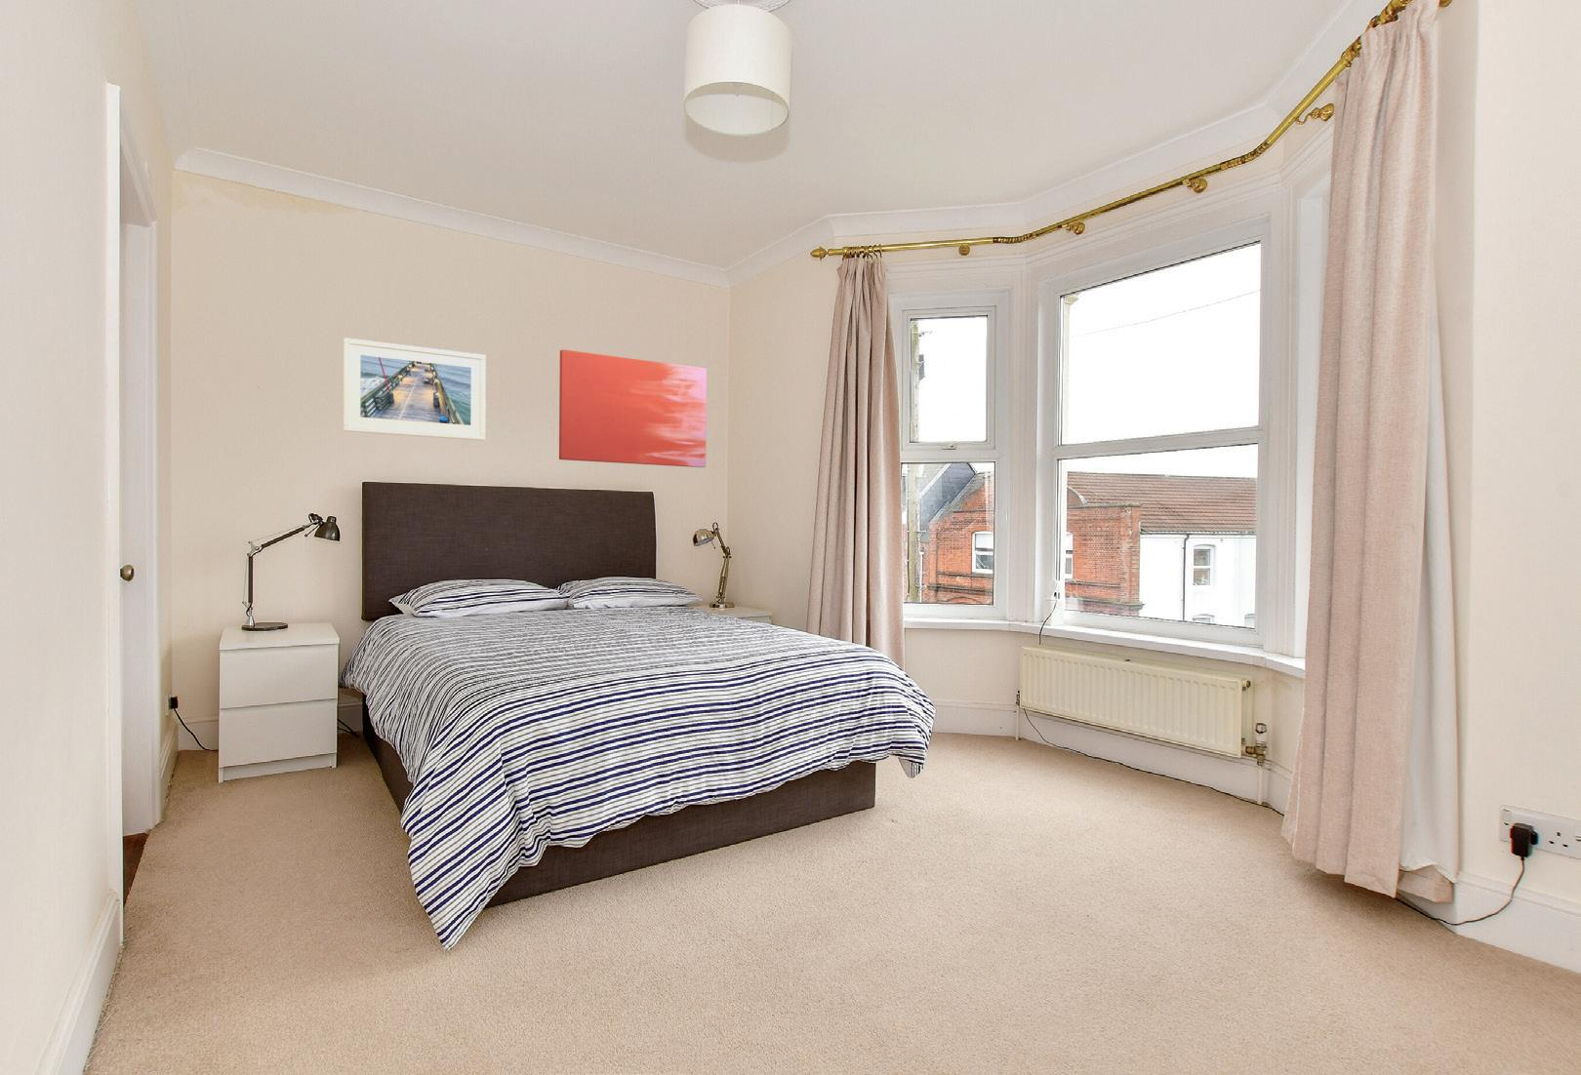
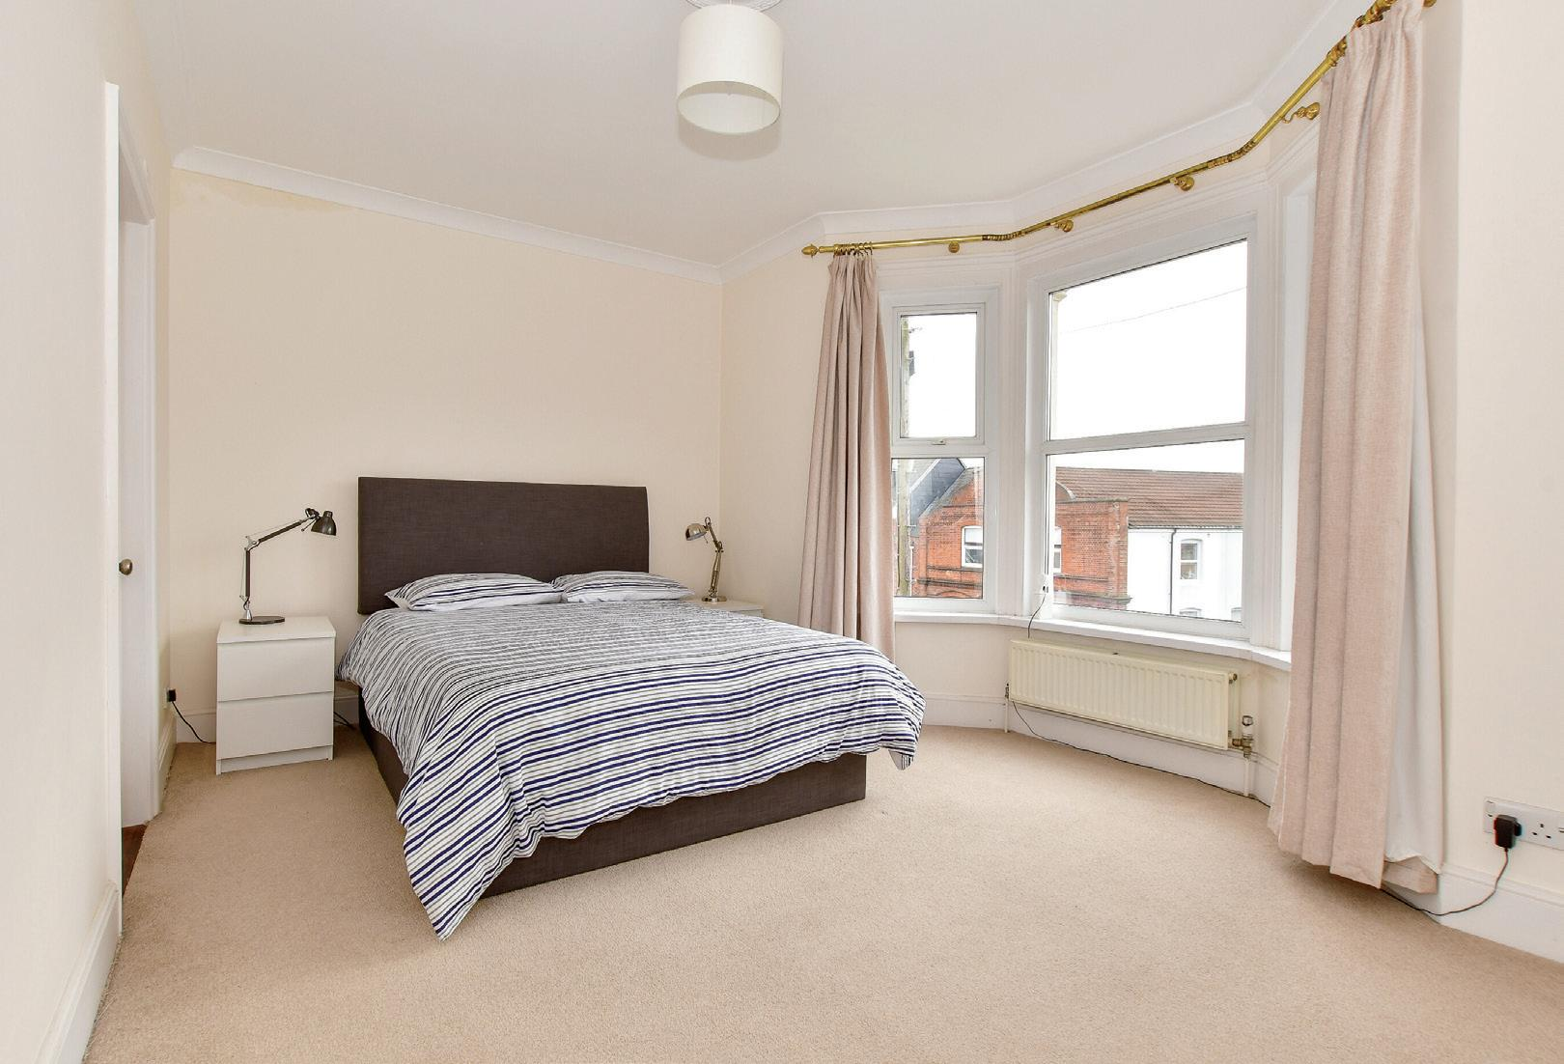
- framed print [342,337,487,442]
- wall art [558,349,707,468]
